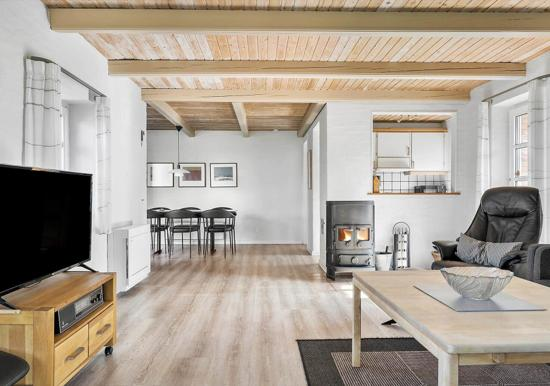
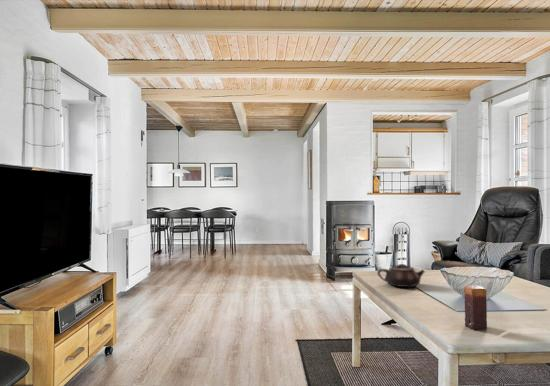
+ candle [463,284,488,331]
+ teapot [376,263,426,289]
